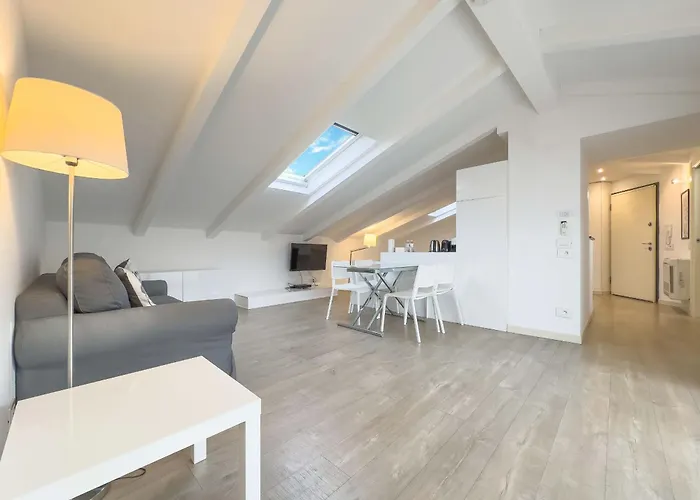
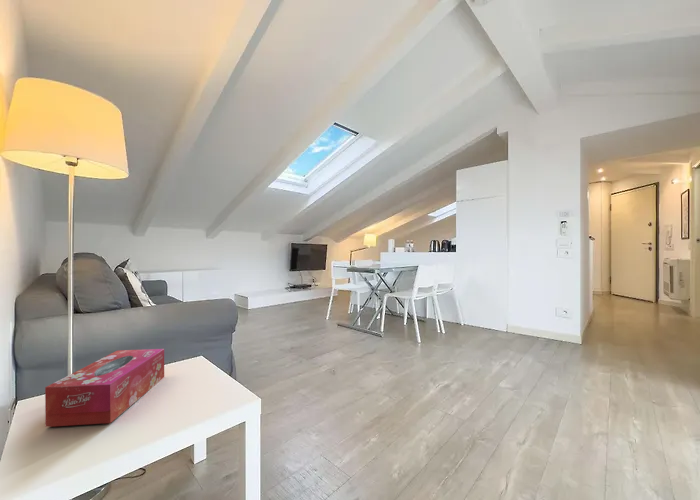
+ tissue box [44,348,165,428]
